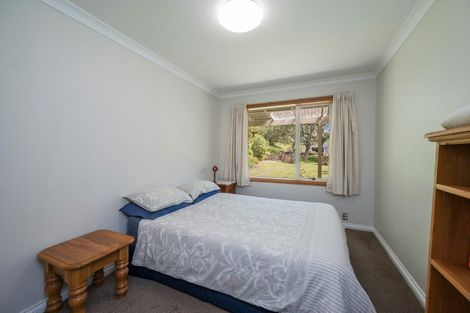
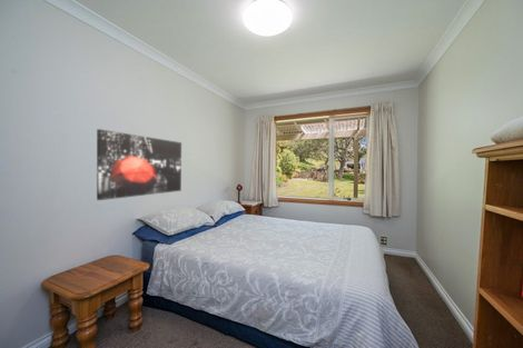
+ wall art [96,128,182,201]
